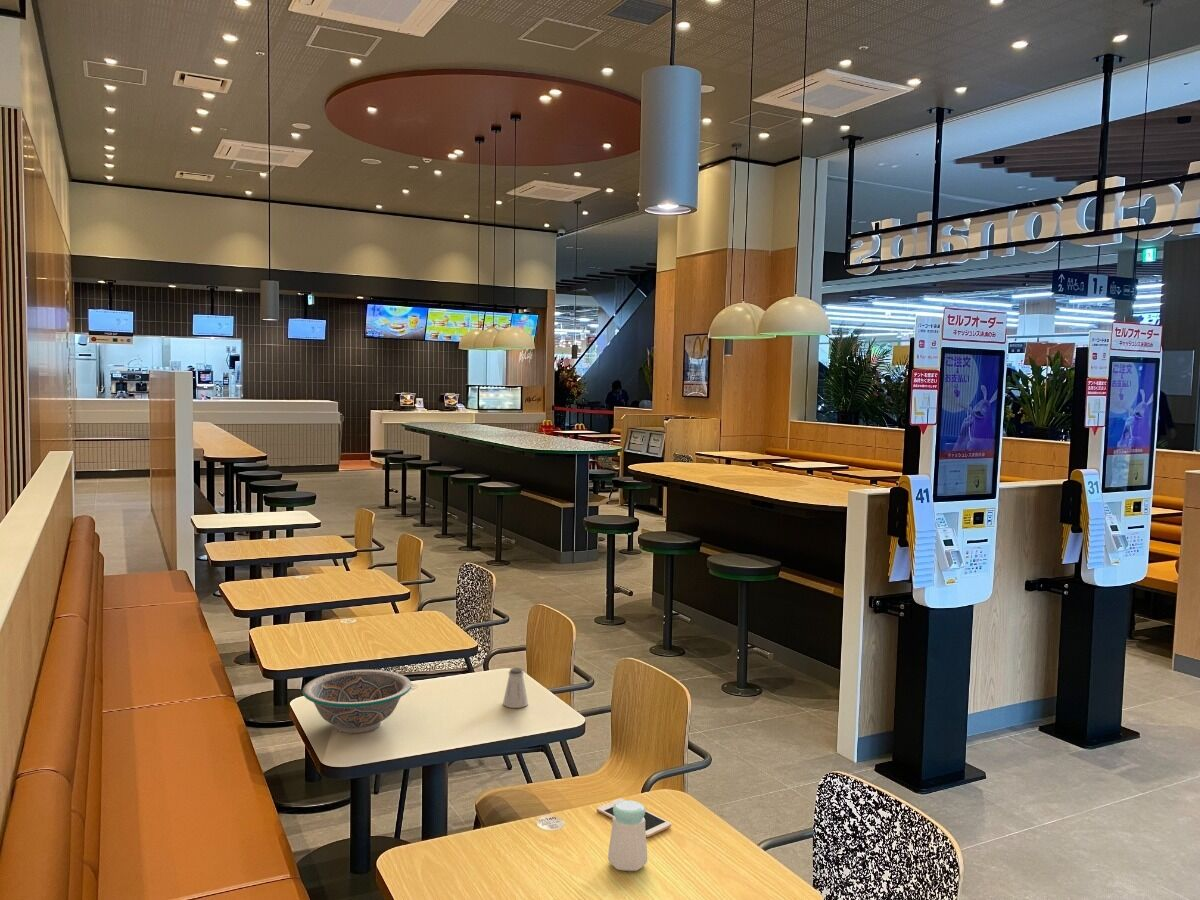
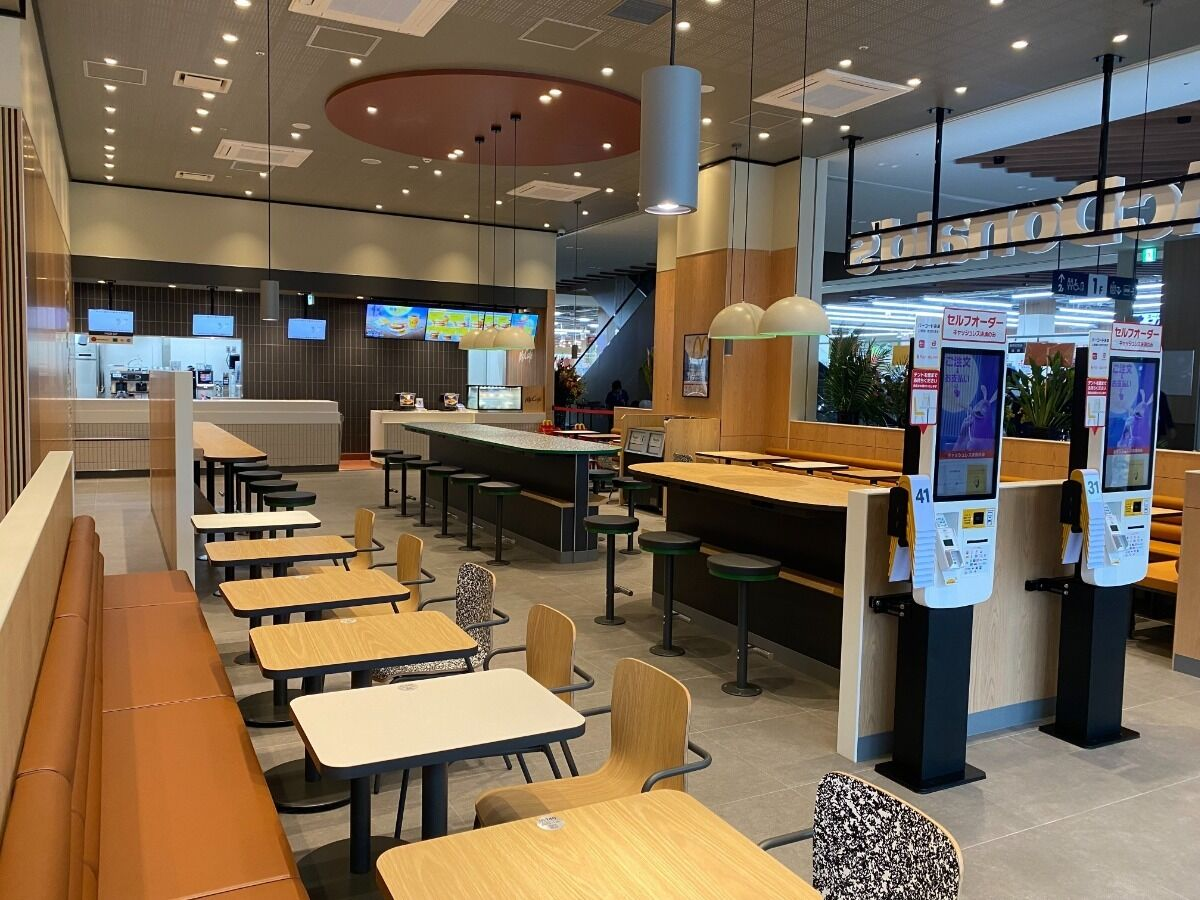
- saltshaker [502,667,529,709]
- salt shaker [607,799,648,872]
- bowl [302,669,412,734]
- cell phone [596,797,672,838]
